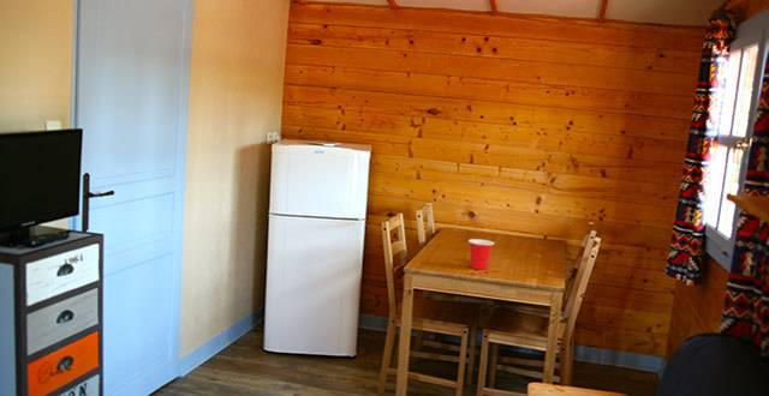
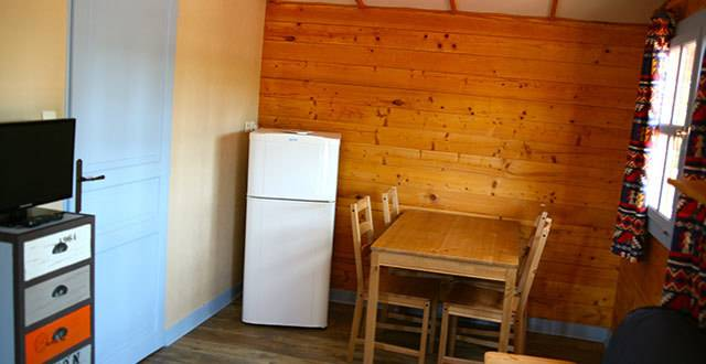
- cup [467,238,495,271]
